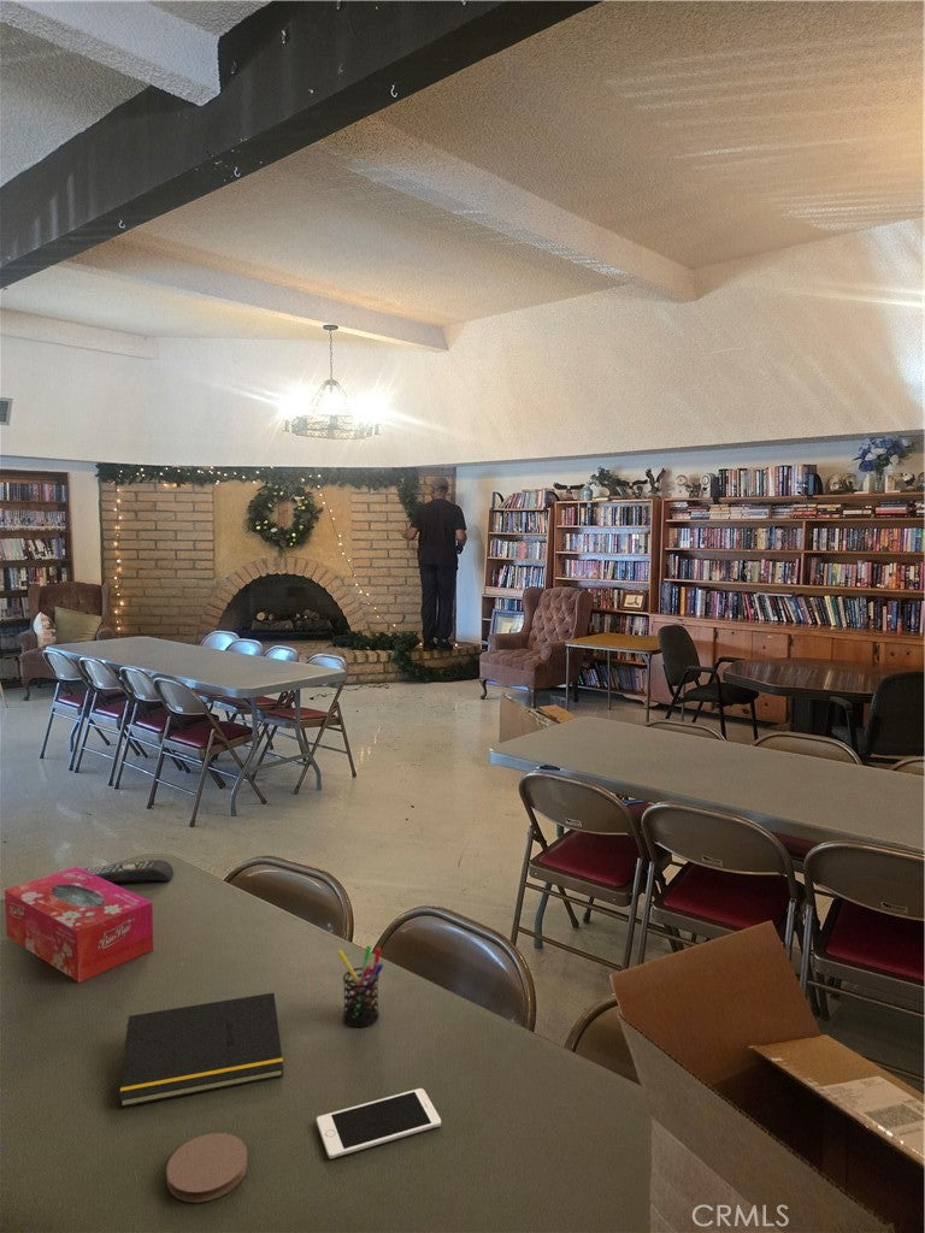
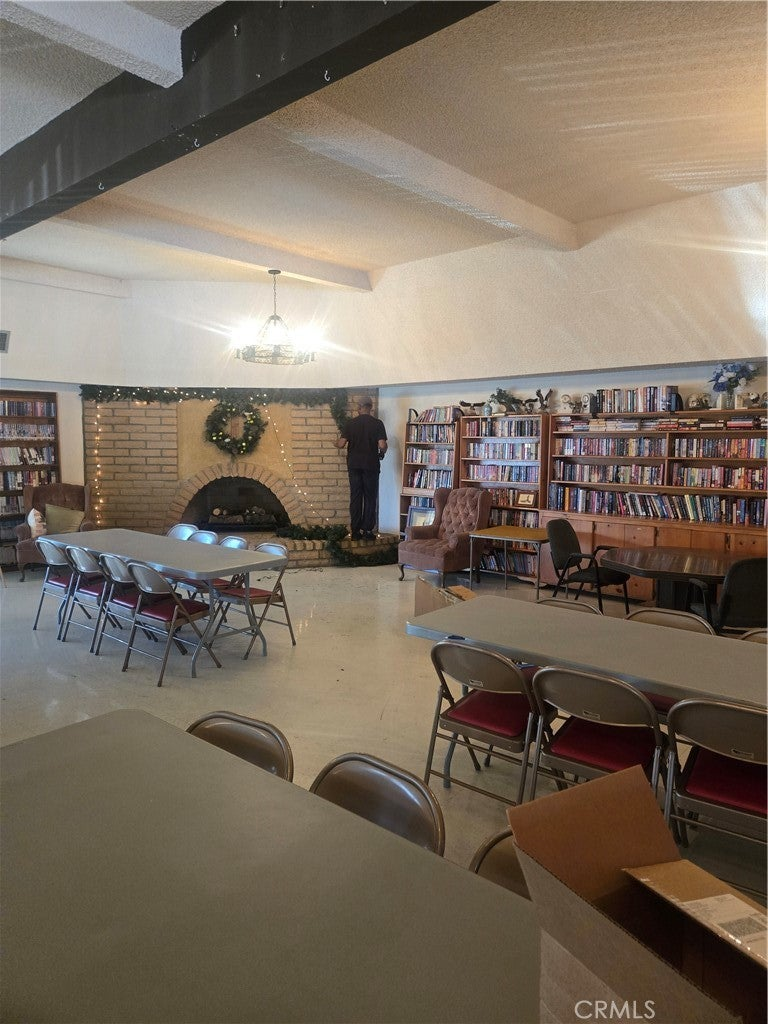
- cell phone [316,1087,442,1160]
- remote control [83,859,175,883]
- coaster [166,1132,249,1204]
- pen holder [336,945,384,1028]
- notepad [119,991,284,1109]
- tissue box [4,866,154,984]
